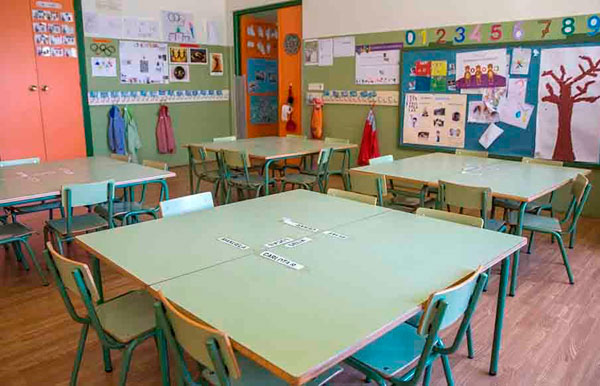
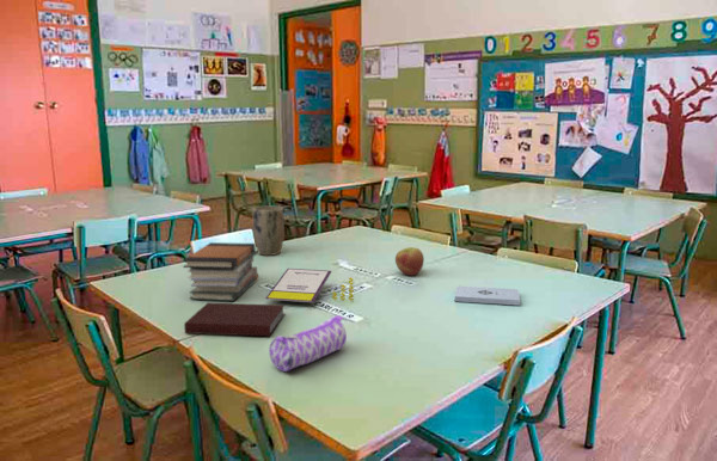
+ board game [264,268,355,303]
+ notepad [454,285,521,306]
+ apple [394,246,425,276]
+ book stack [182,241,259,302]
+ notebook [183,302,286,337]
+ pencil case [268,314,348,373]
+ plant pot [251,205,286,257]
